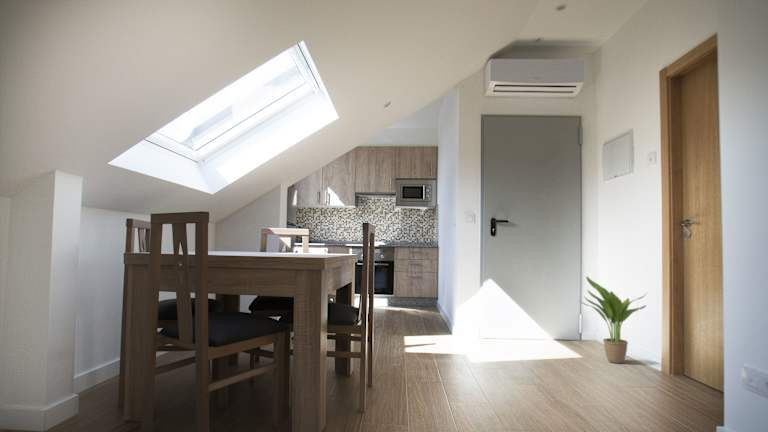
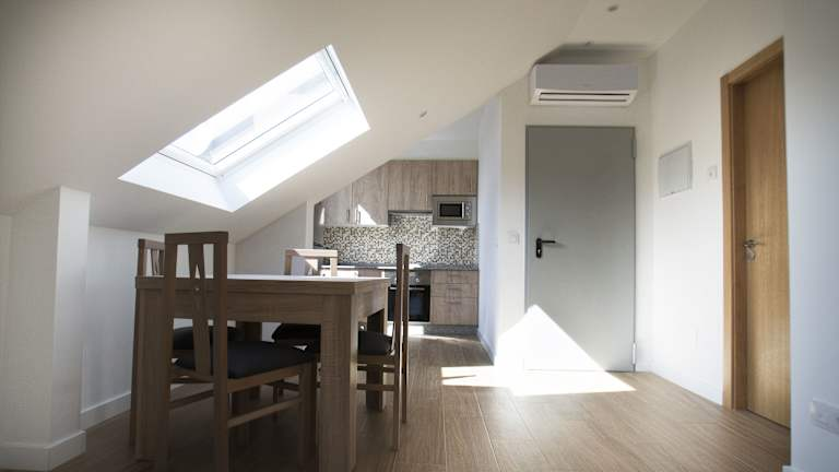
- potted plant [578,275,648,364]
